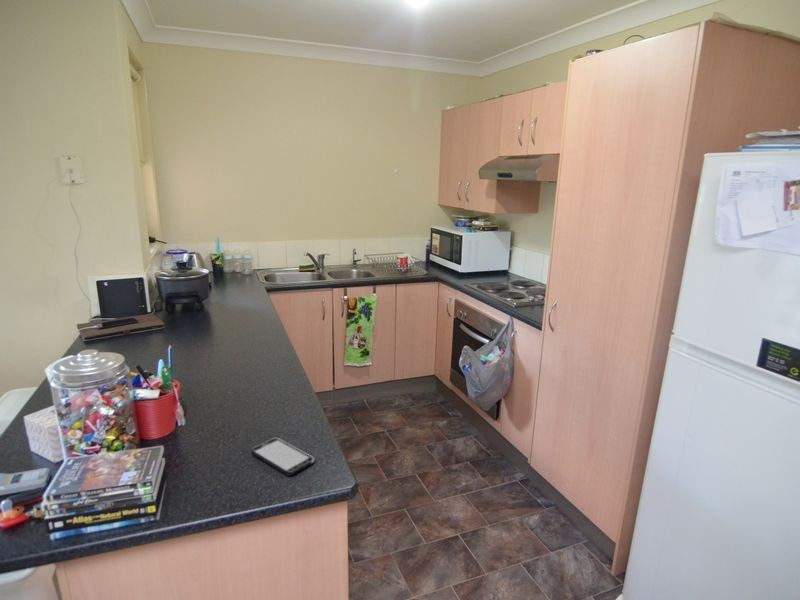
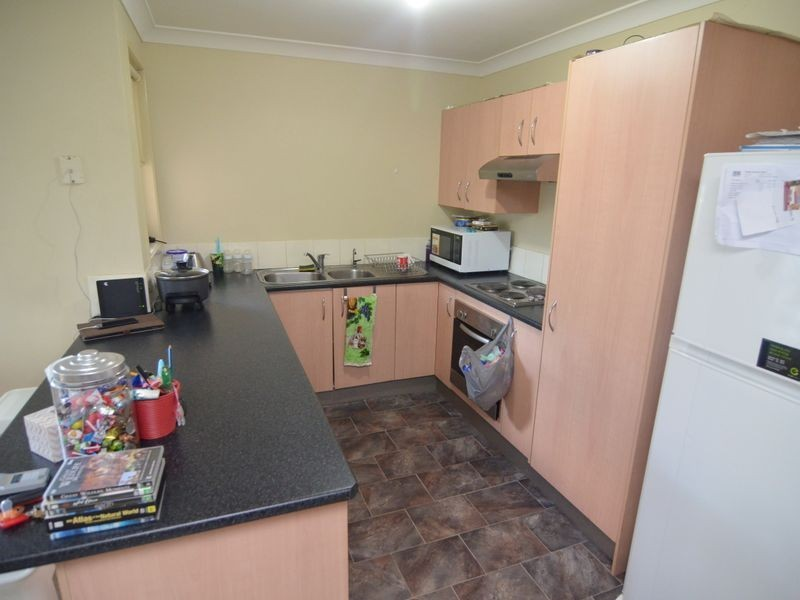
- smartphone [250,437,315,477]
